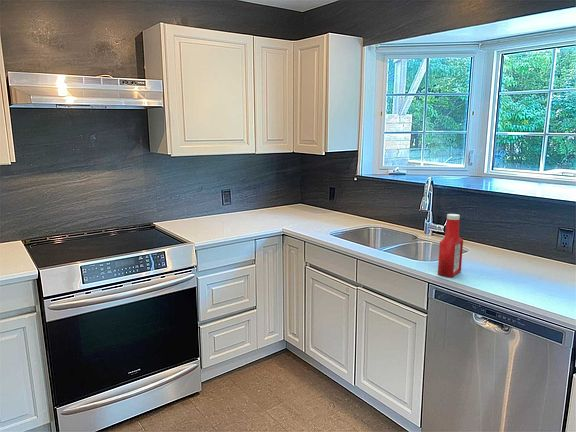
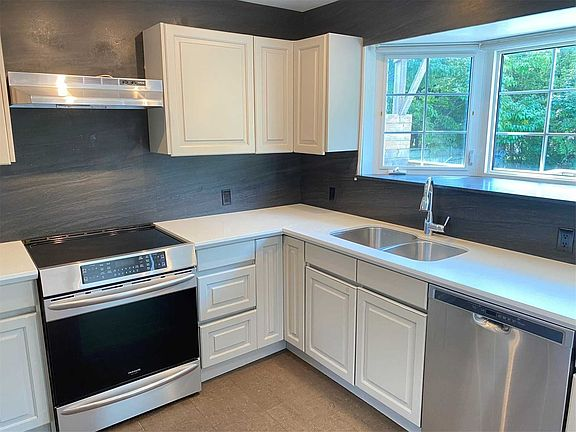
- soap bottle [437,213,464,278]
